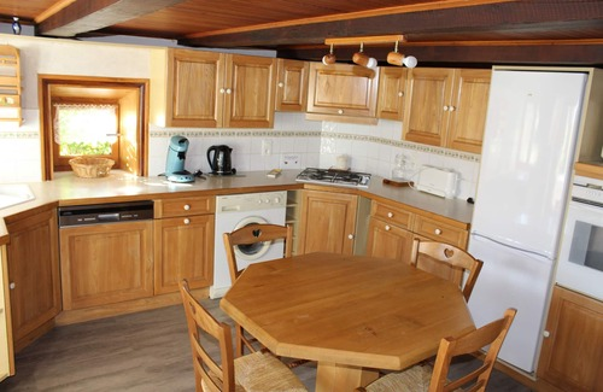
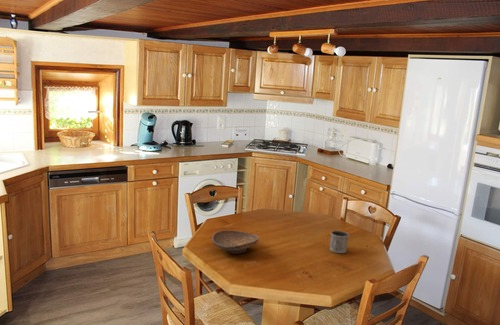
+ decorative bowl [211,229,260,254]
+ mug [329,230,350,254]
